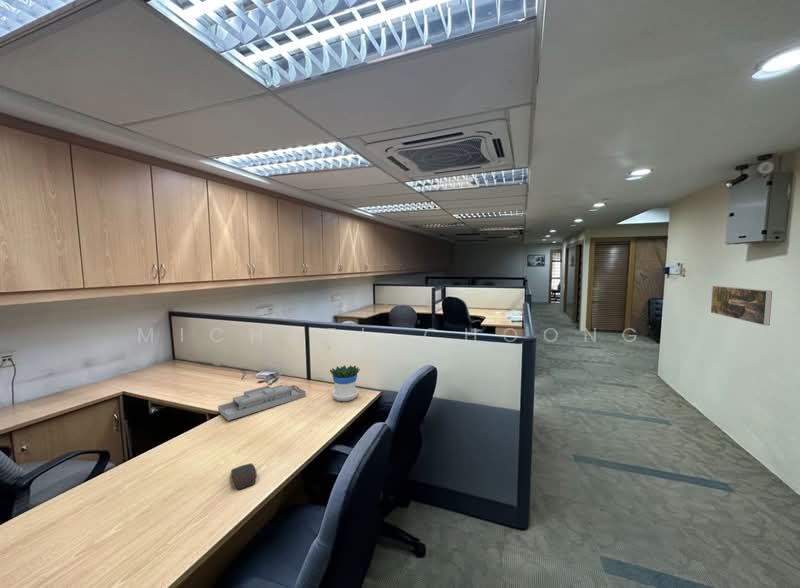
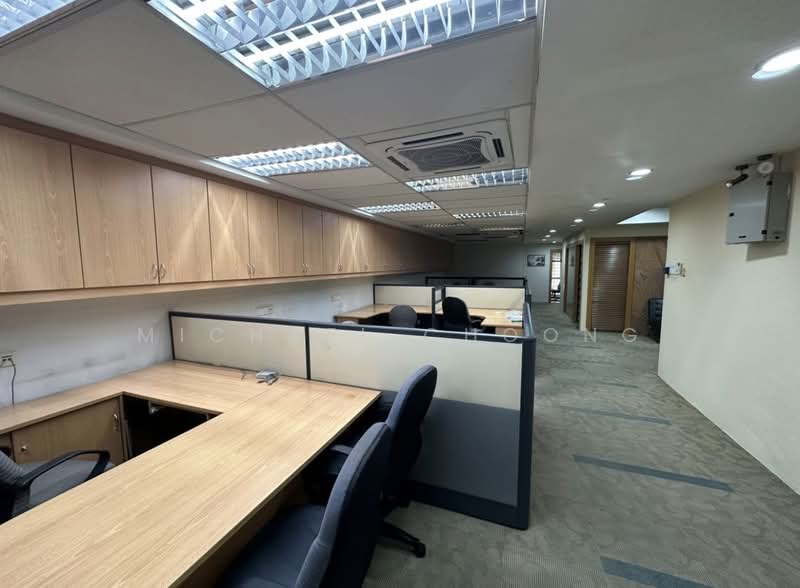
- flowerpot [329,364,361,402]
- desk organizer [217,384,307,422]
- computer mouse [230,463,258,490]
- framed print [710,285,773,327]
